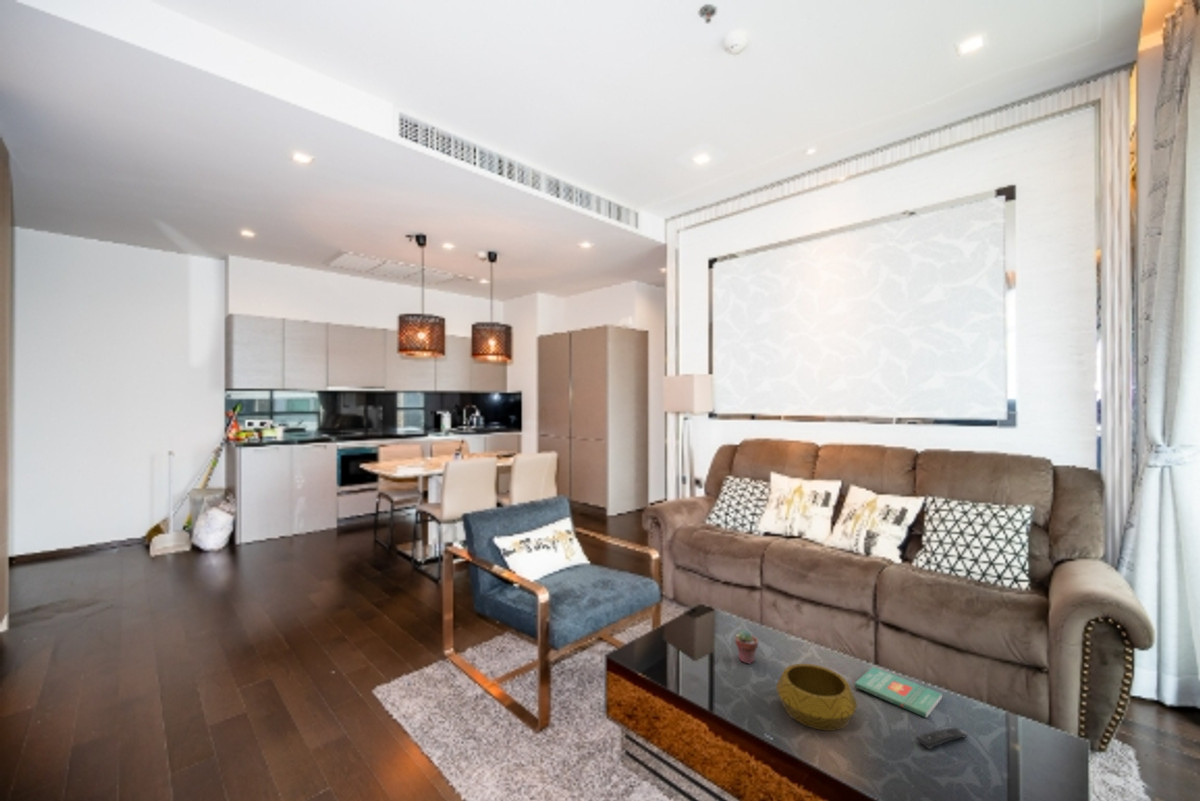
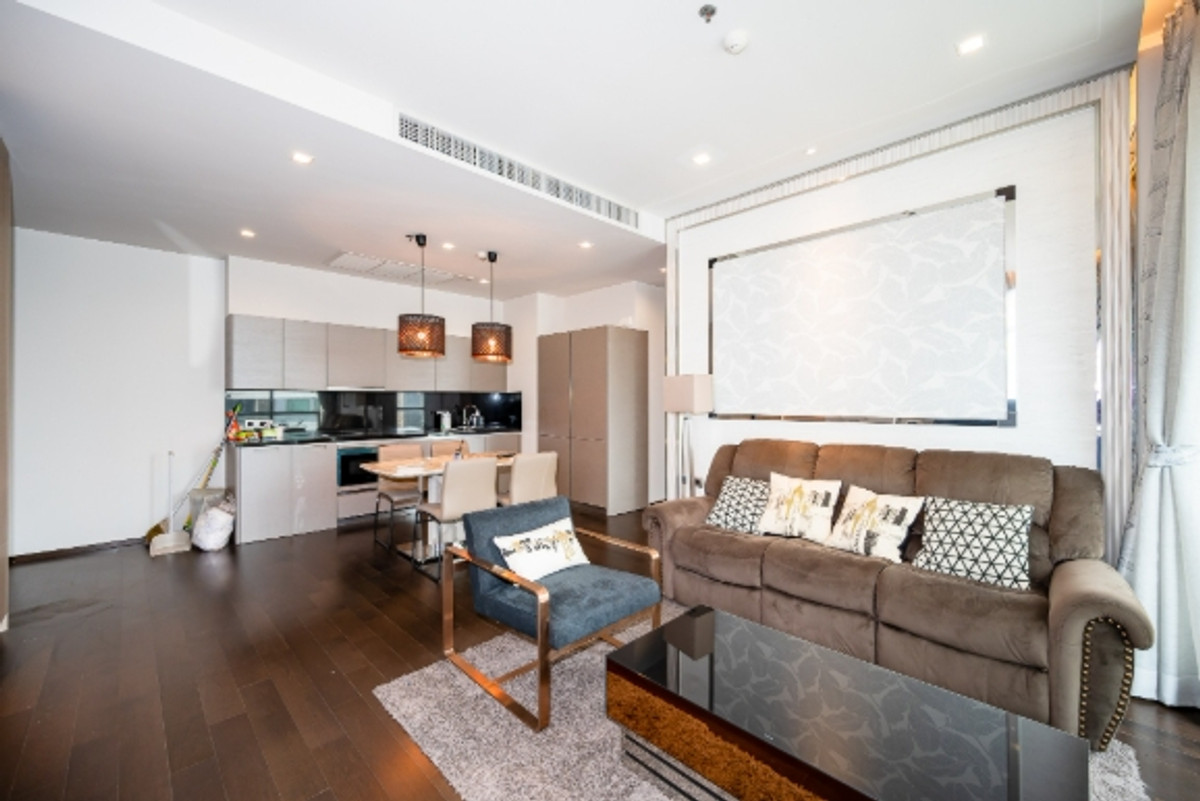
- potted succulent [734,629,759,665]
- book [854,666,943,719]
- decorative bowl [775,663,858,732]
- remote control [916,727,968,750]
